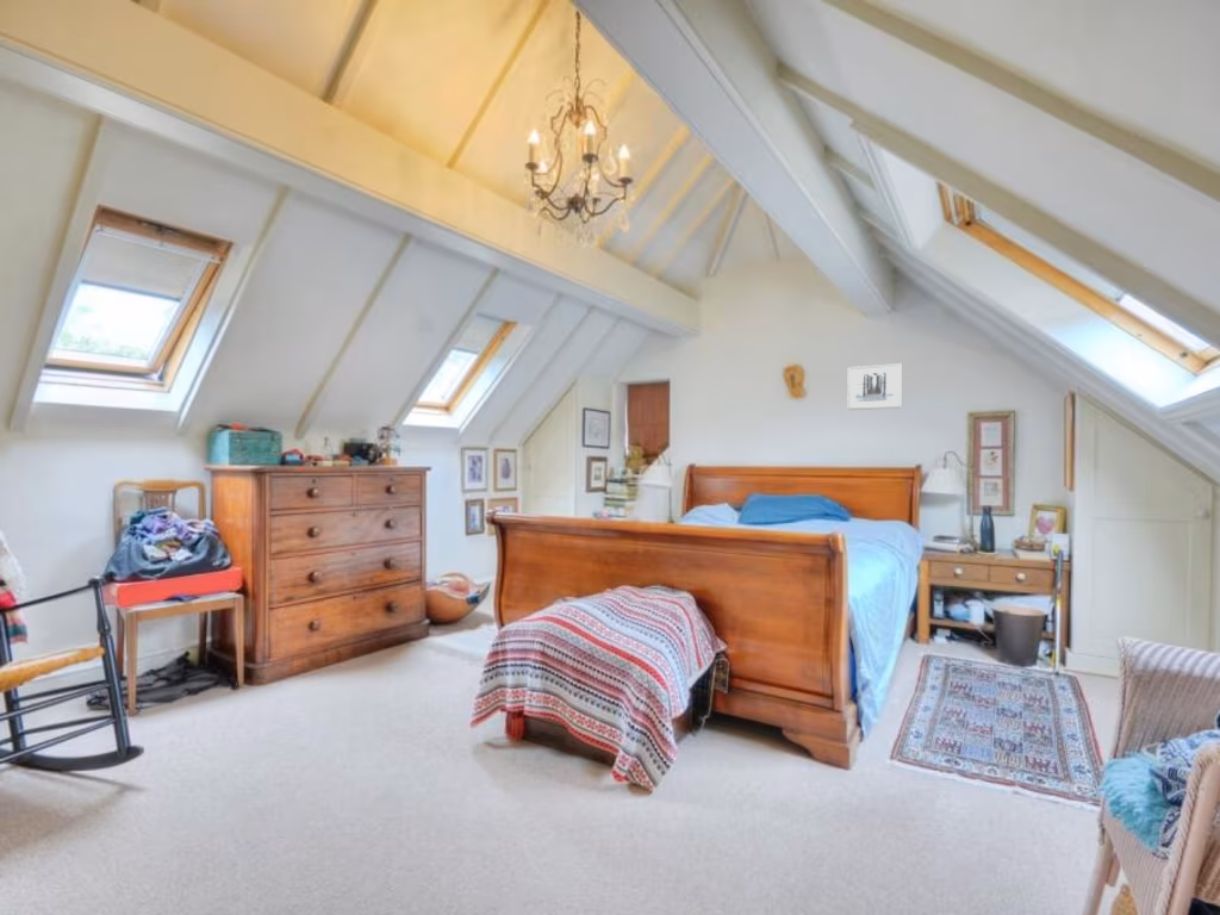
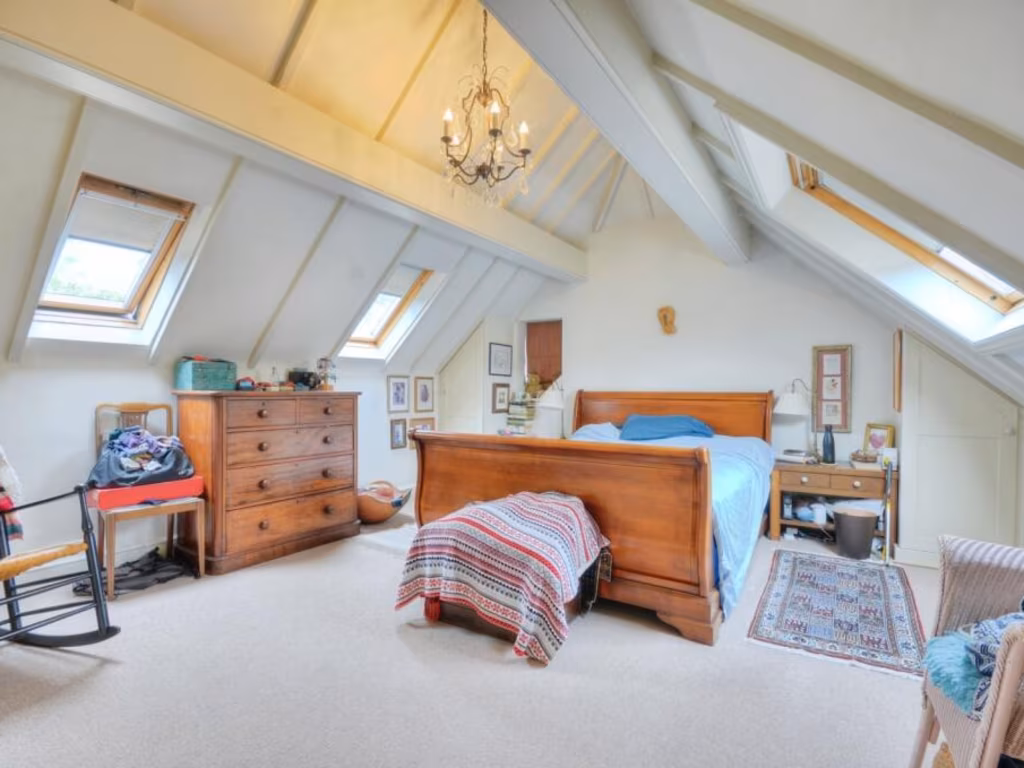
- wall art [847,362,903,411]
